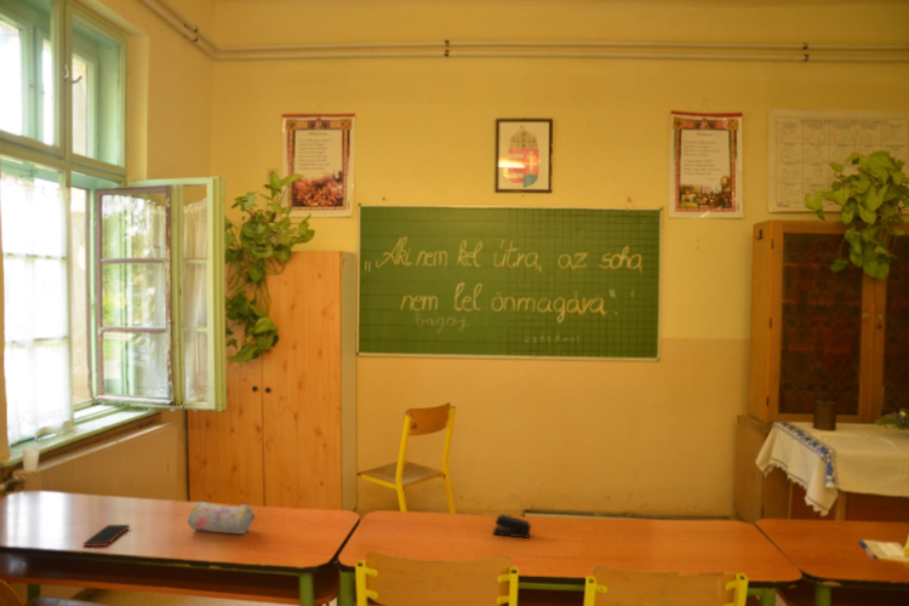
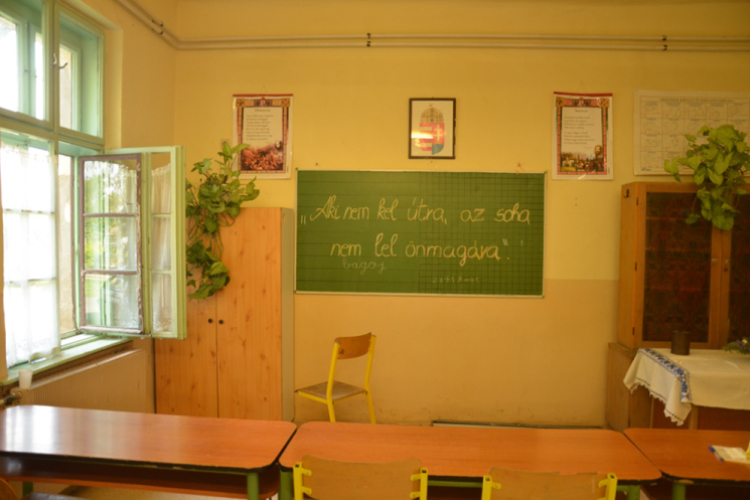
- stapler [492,513,532,539]
- cell phone [82,524,131,548]
- pencil case [187,501,256,536]
